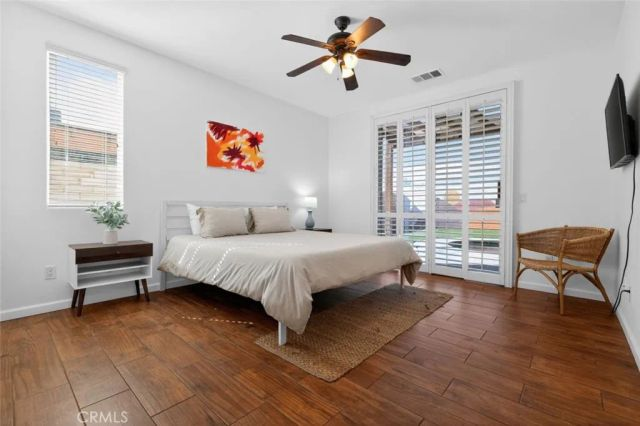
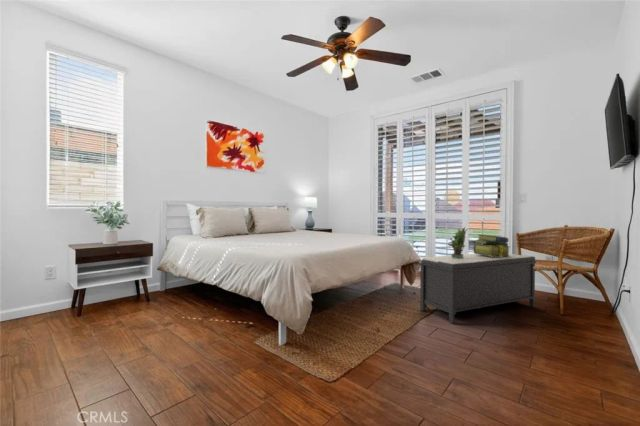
+ potted plant [448,226,469,259]
+ bench [418,253,538,324]
+ stack of books [473,234,511,257]
